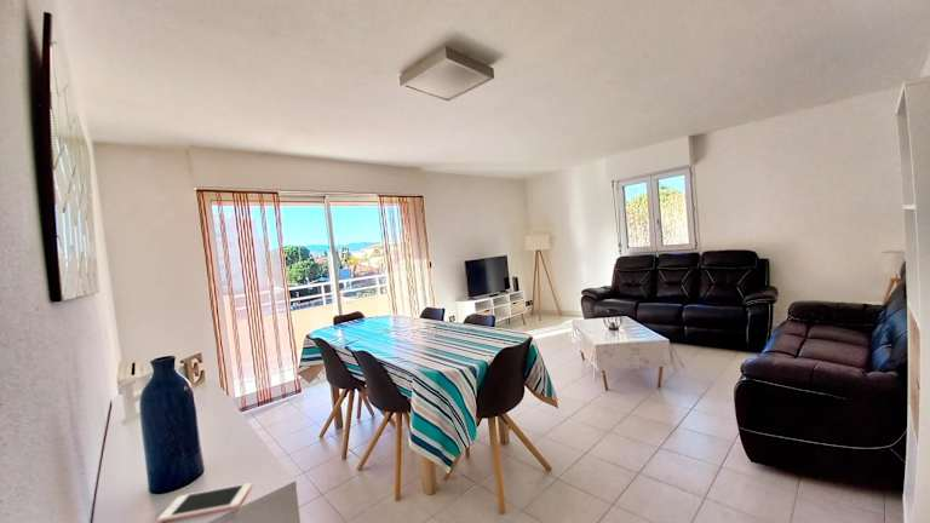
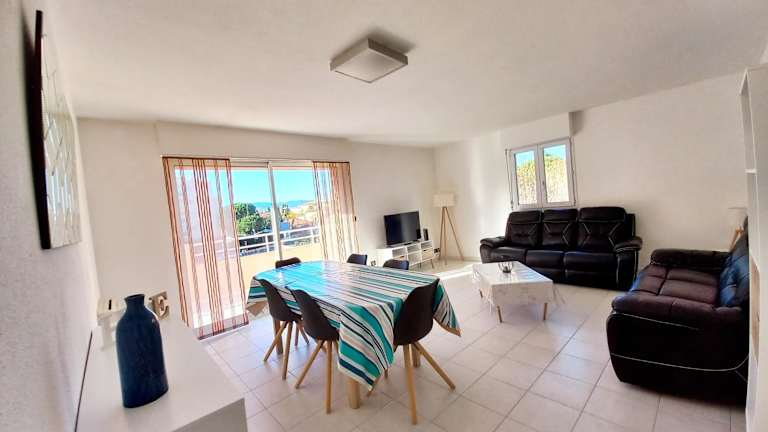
- cell phone [156,482,253,523]
